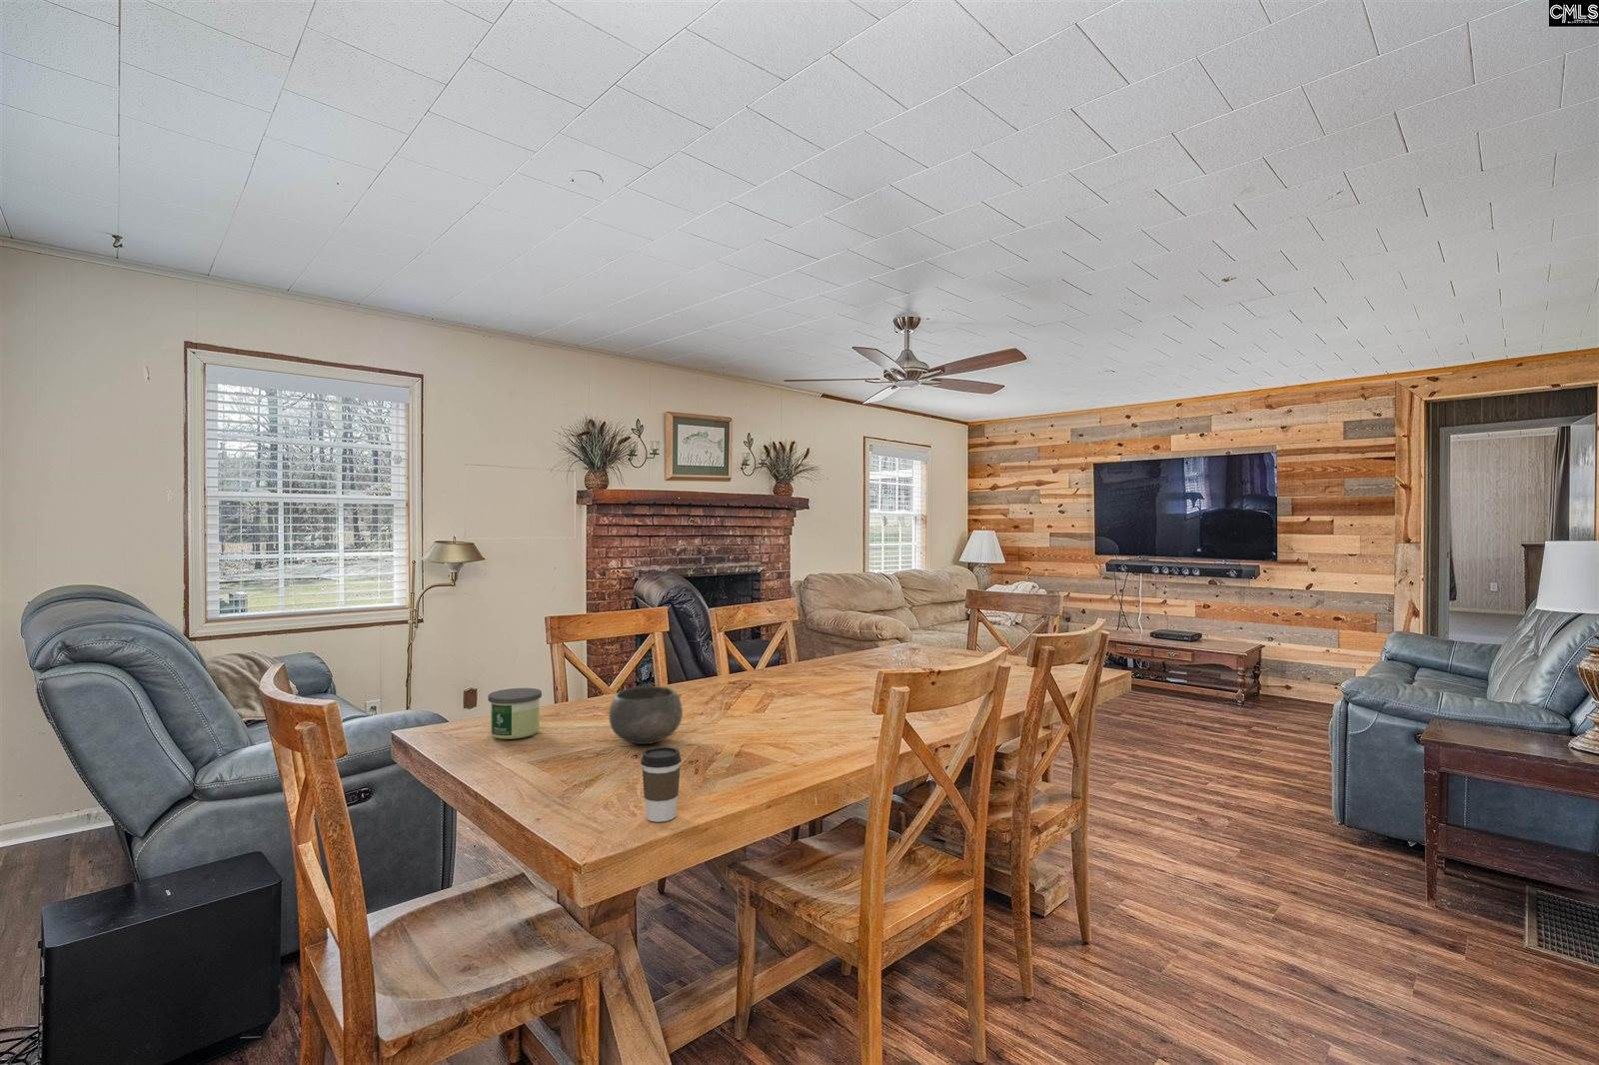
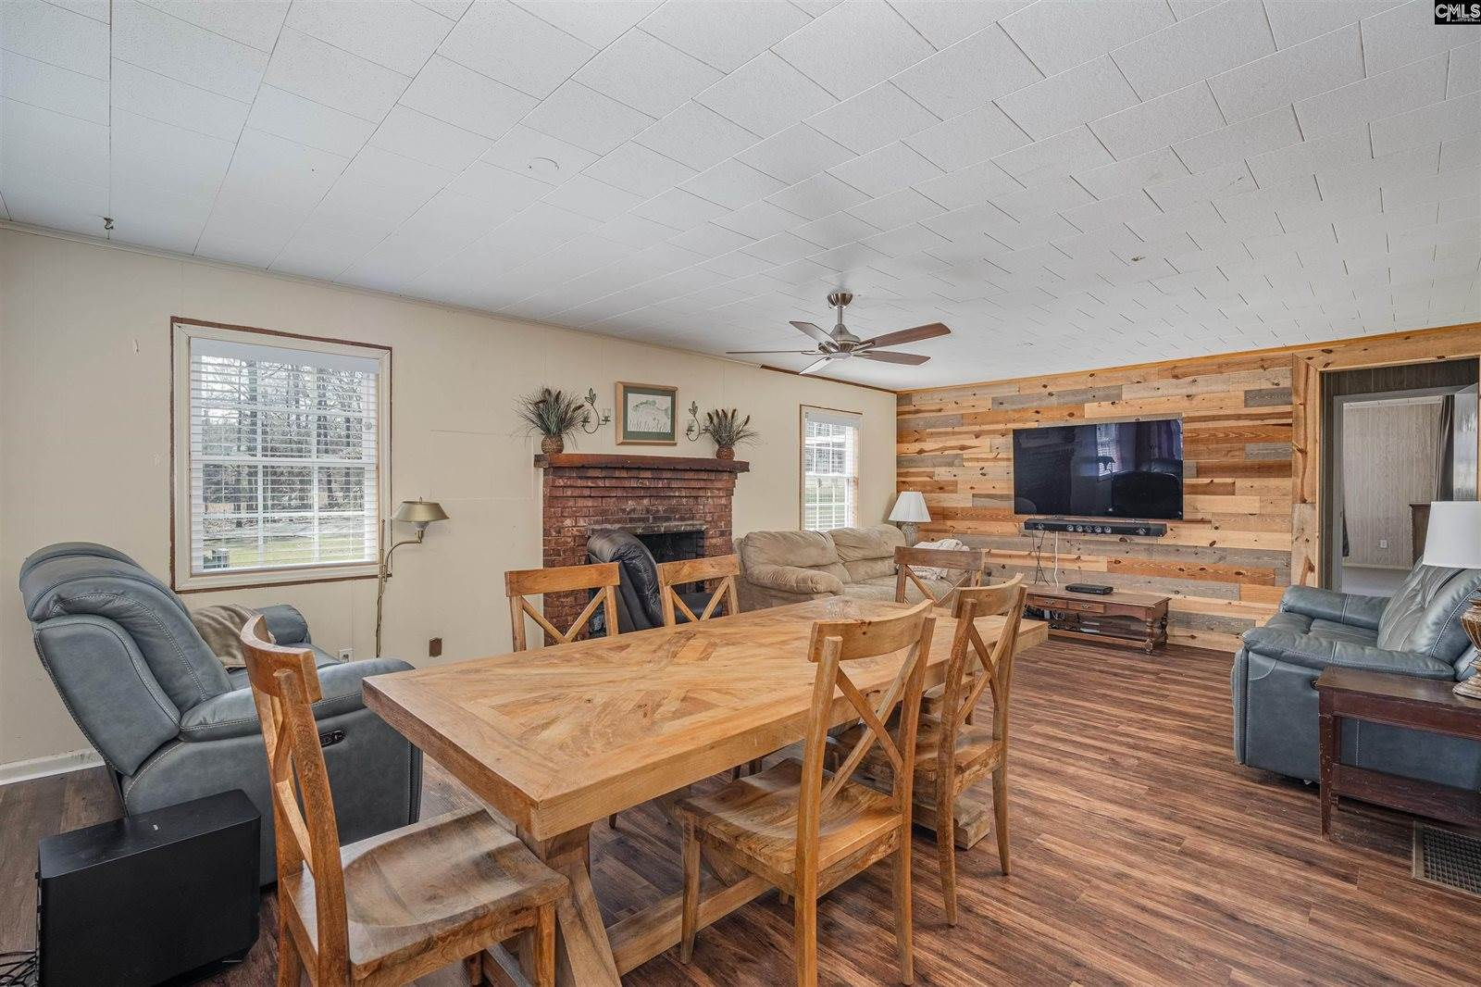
- coffee cup [640,746,681,824]
- bowl [608,686,684,745]
- candle [486,687,542,741]
